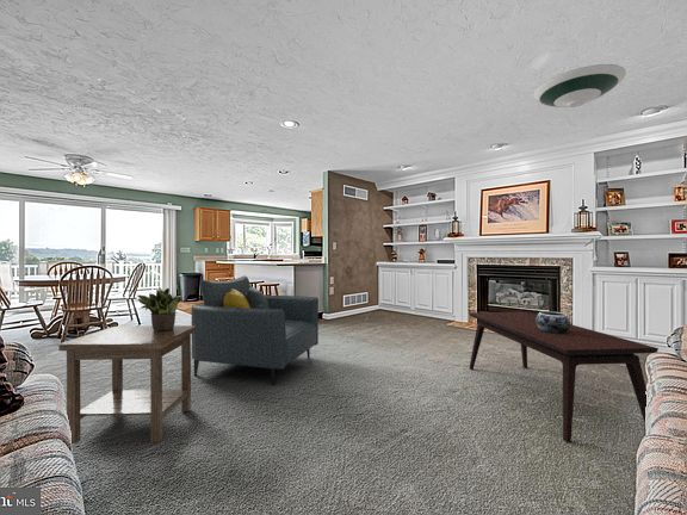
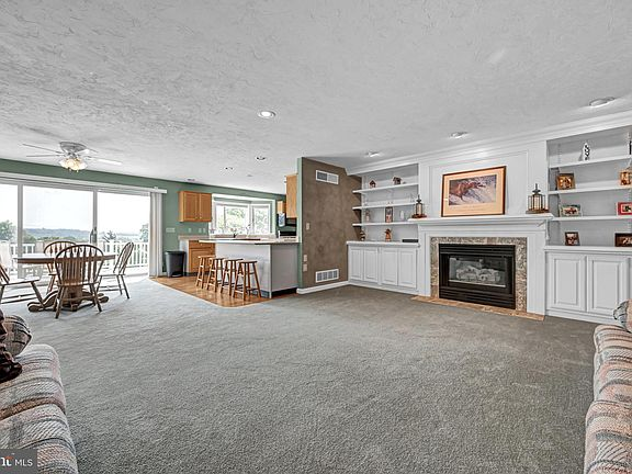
- decorative bowl [536,310,571,334]
- armchair [191,275,320,386]
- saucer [532,63,627,108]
- coffee table [468,311,660,443]
- side table [57,324,196,445]
- potted plant [136,284,184,330]
